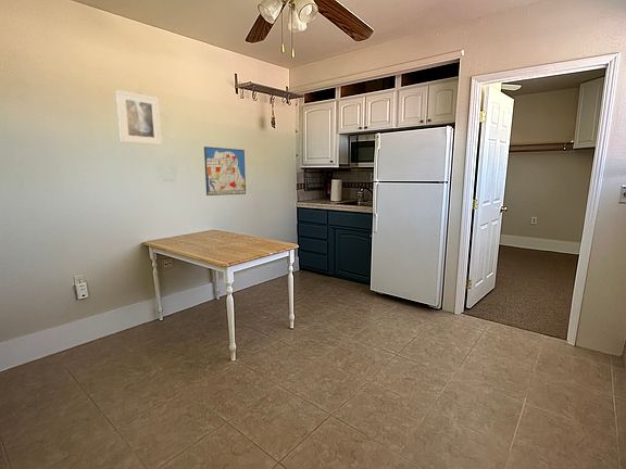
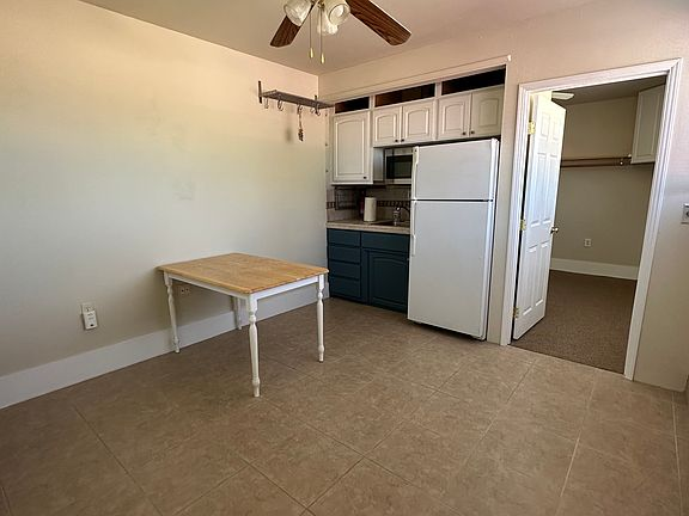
- wall art [203,145,247,197]
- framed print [115,89,163,147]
